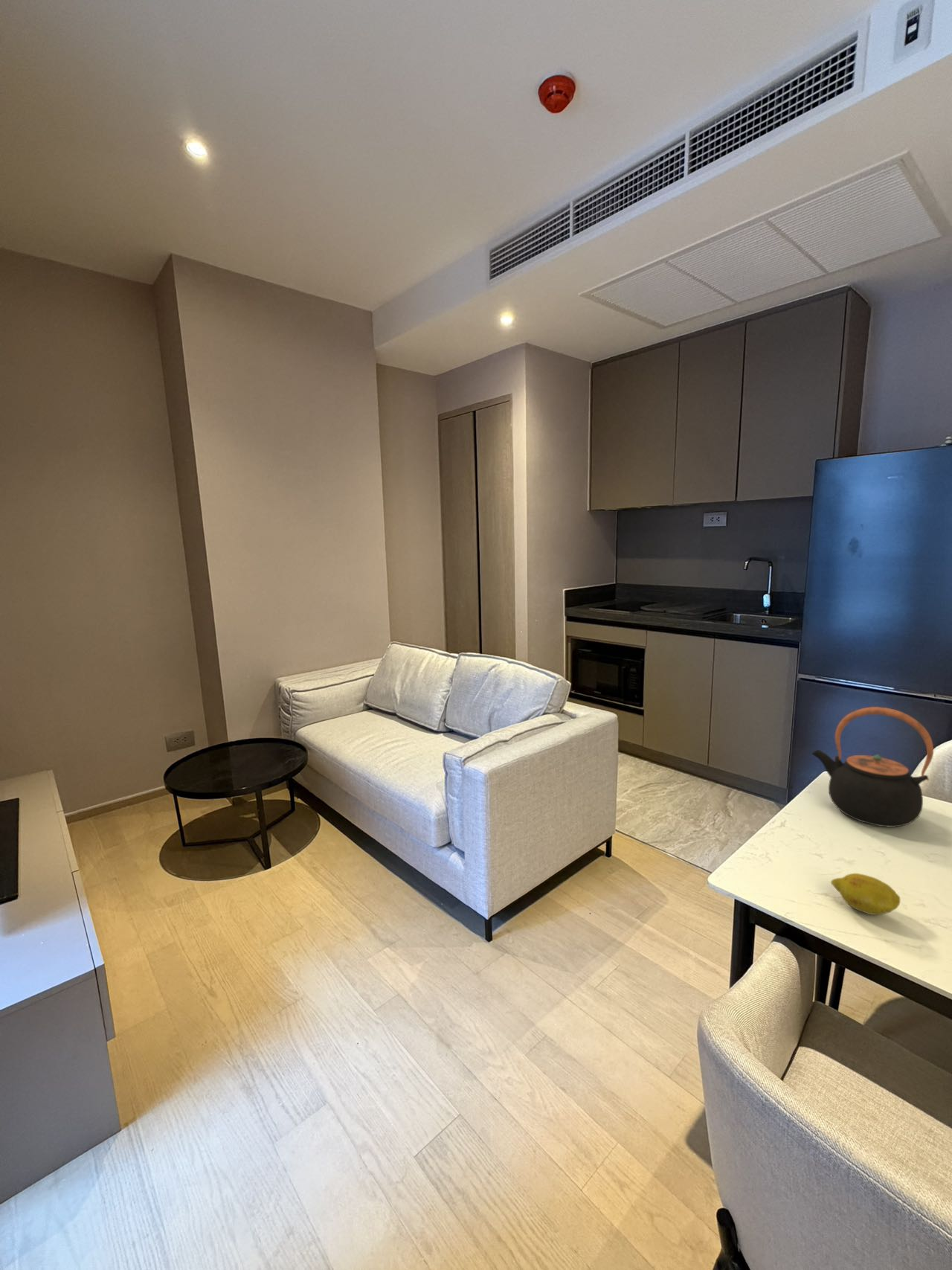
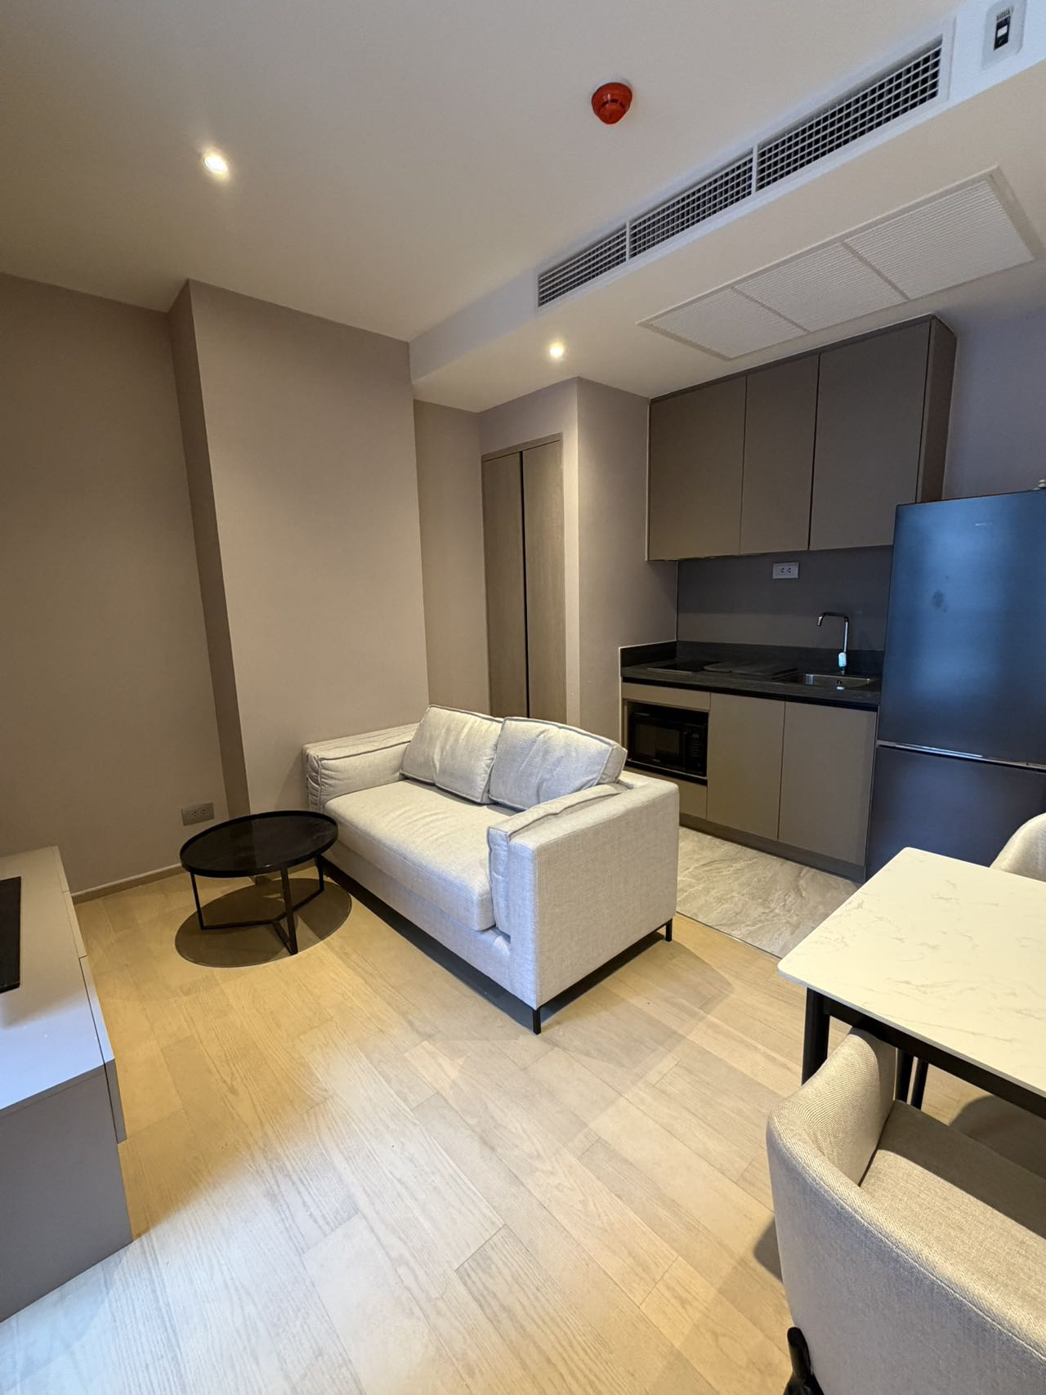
- teapot [811,706,934,828]
- fruit [830,873,901,916]
